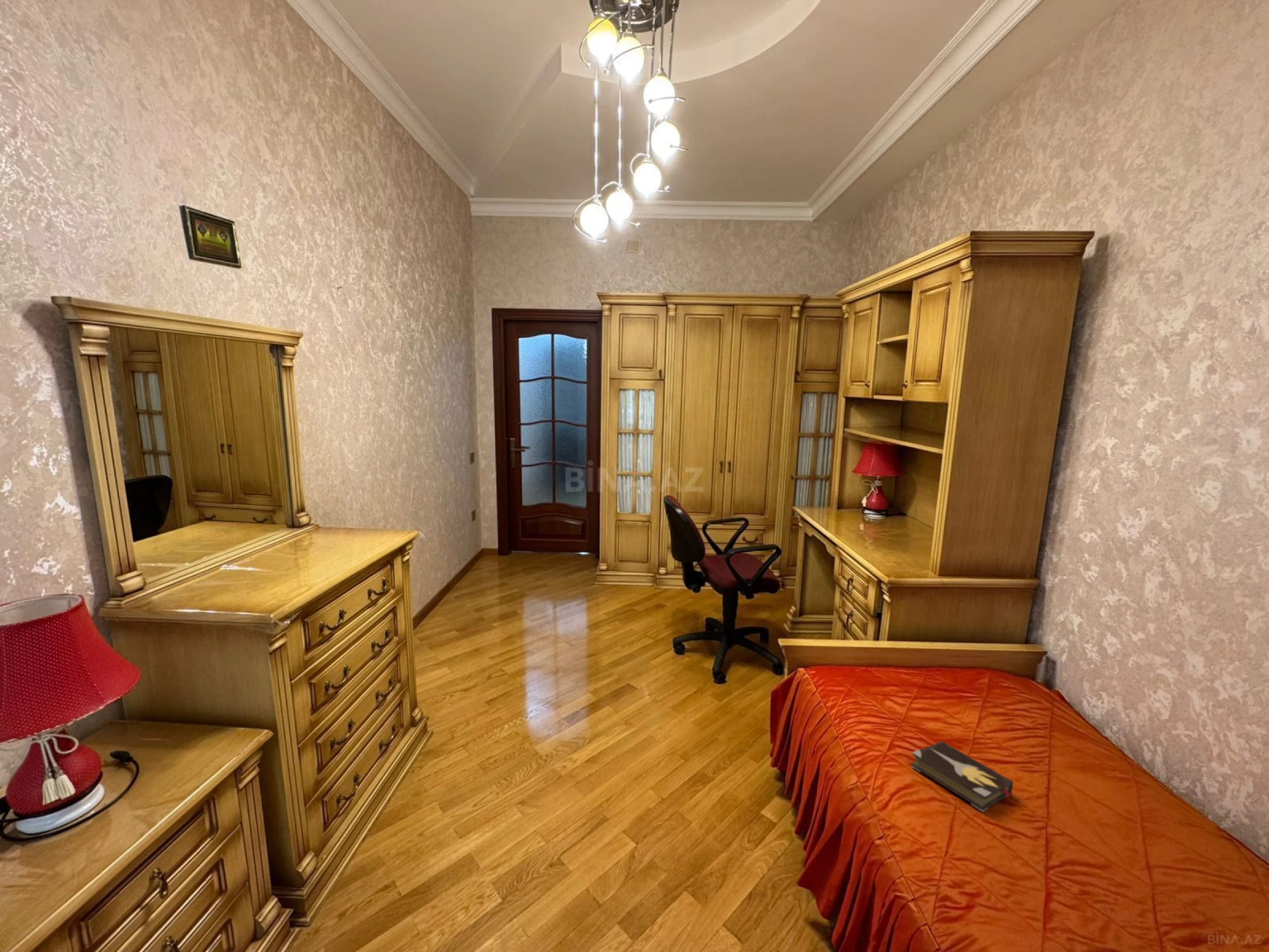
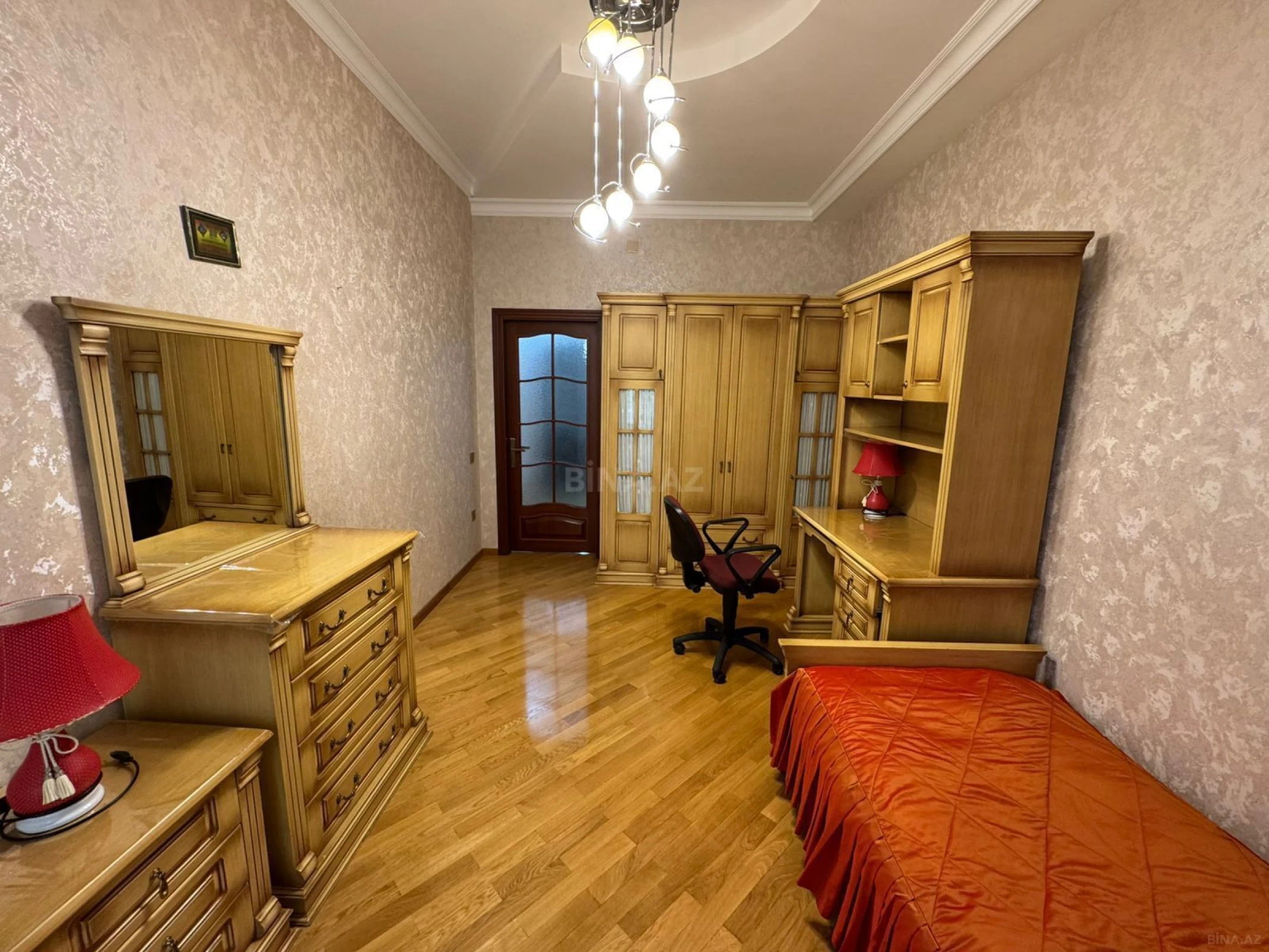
- hardback book [910,740,1014,813]
